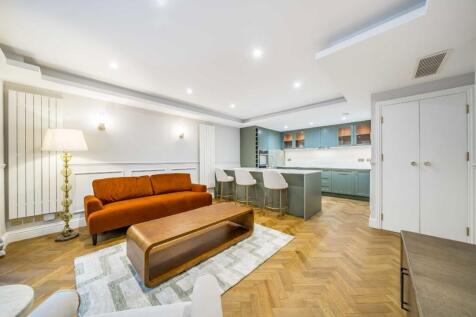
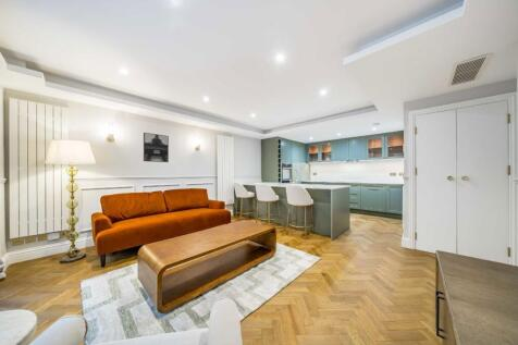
+ wall art [143,132,170,163]
